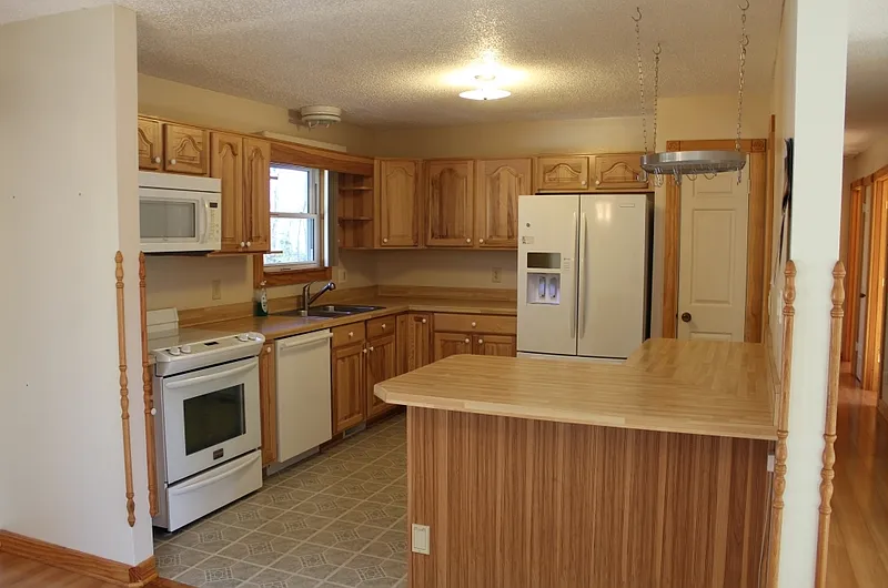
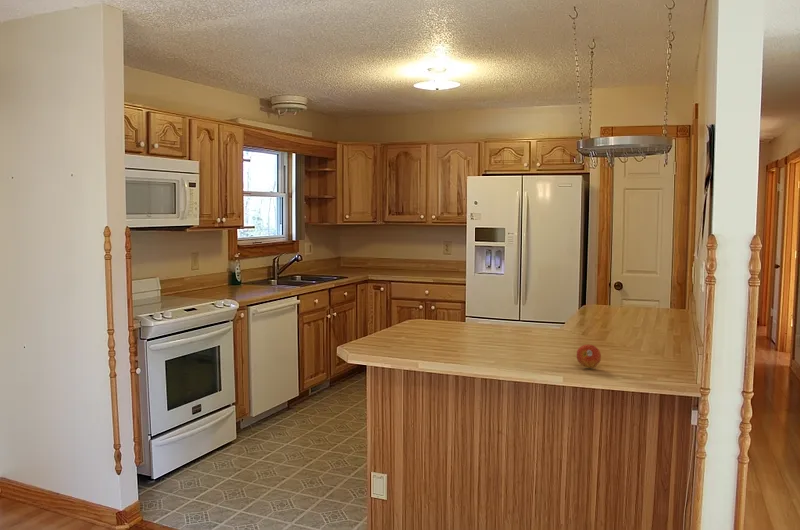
+ fruit [576,343,602,369]
